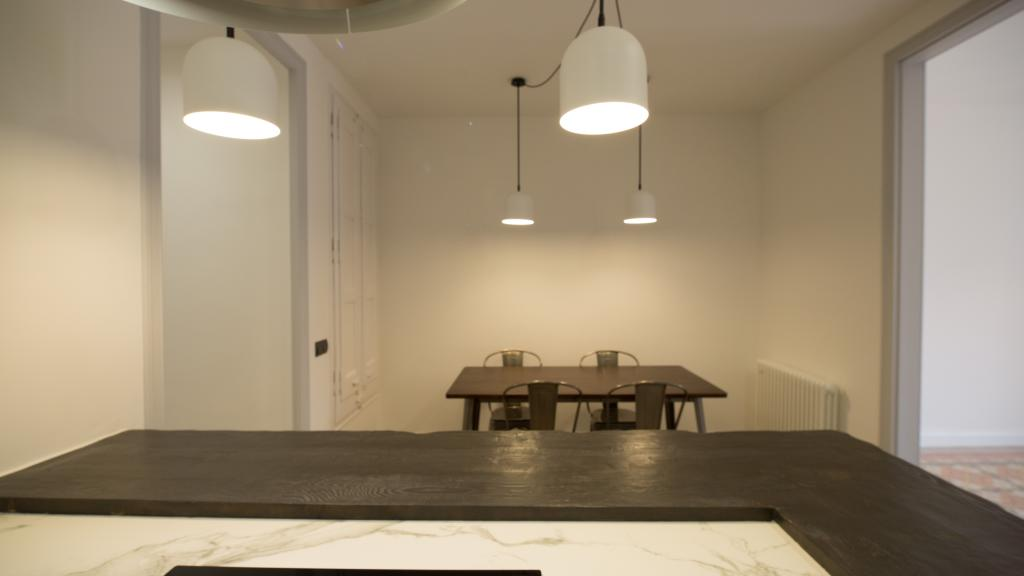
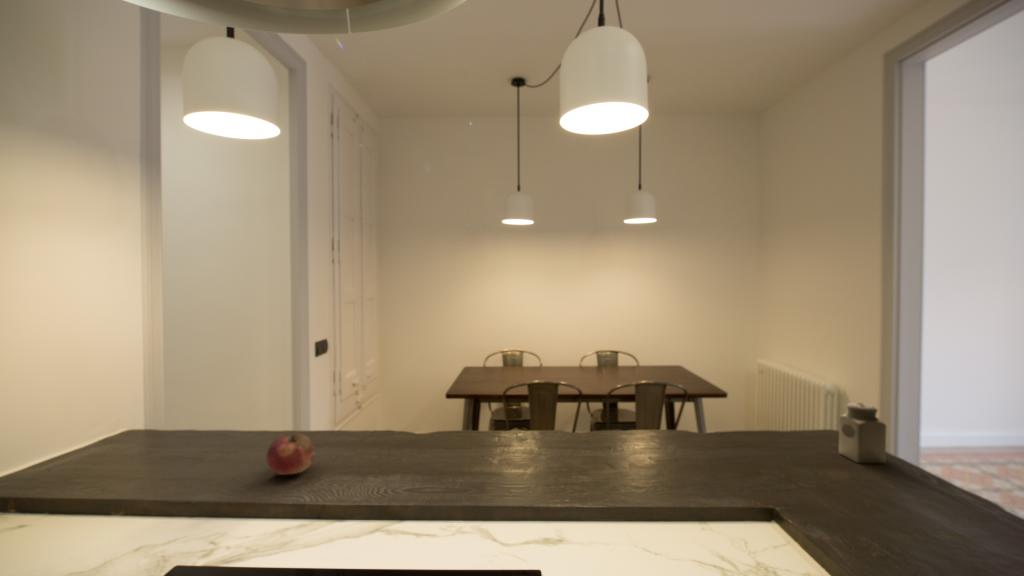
+ salt shaker [838,402,887,464]
+ fruit [266,433,315,476]
